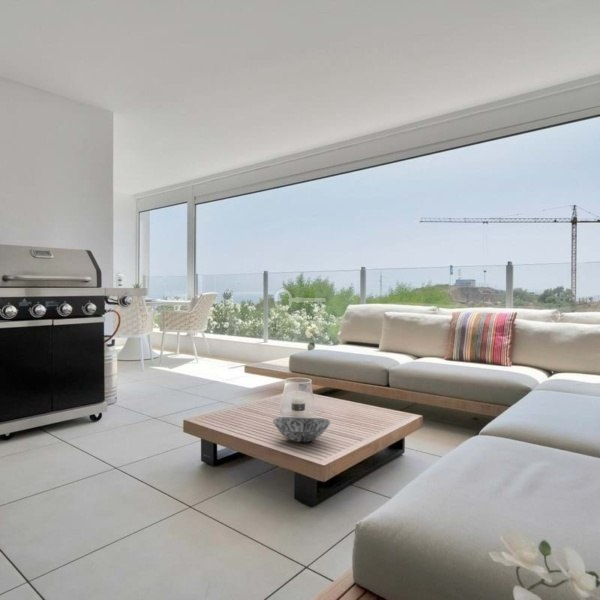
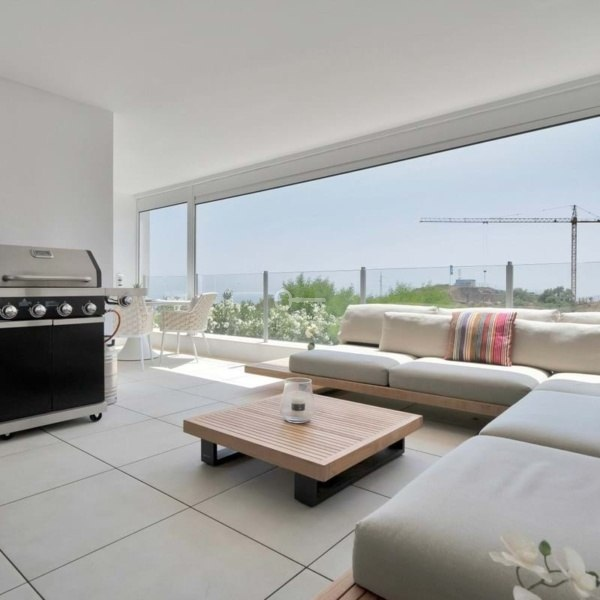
- decorative bowl [272,416,331,443]
